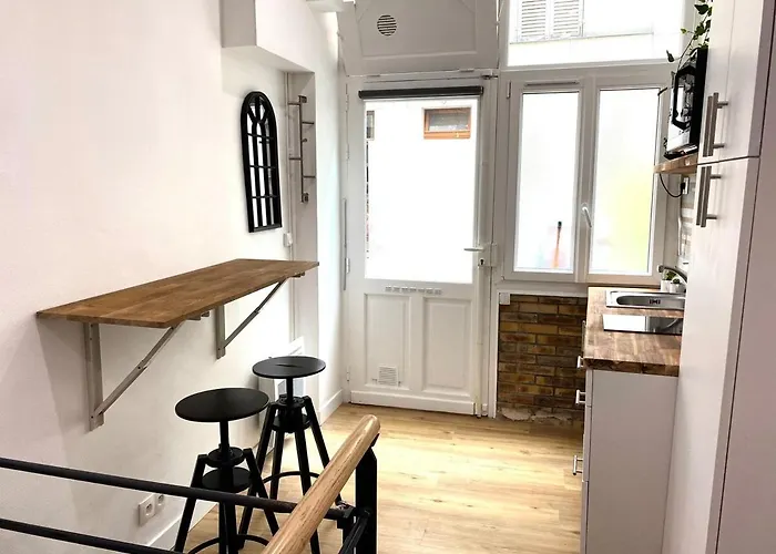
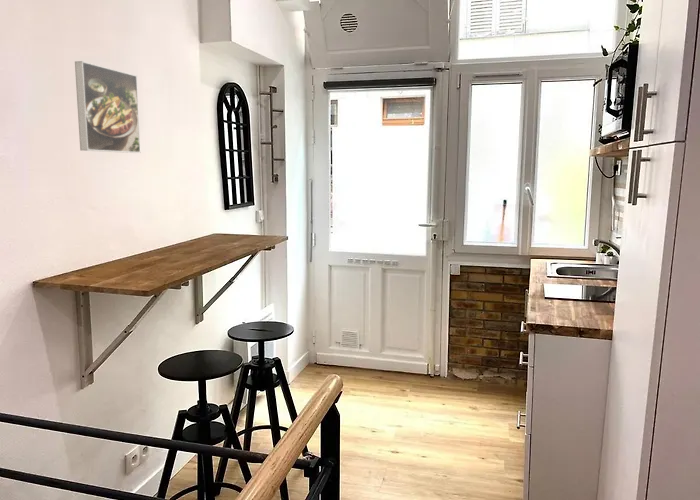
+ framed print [74,60,141,154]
